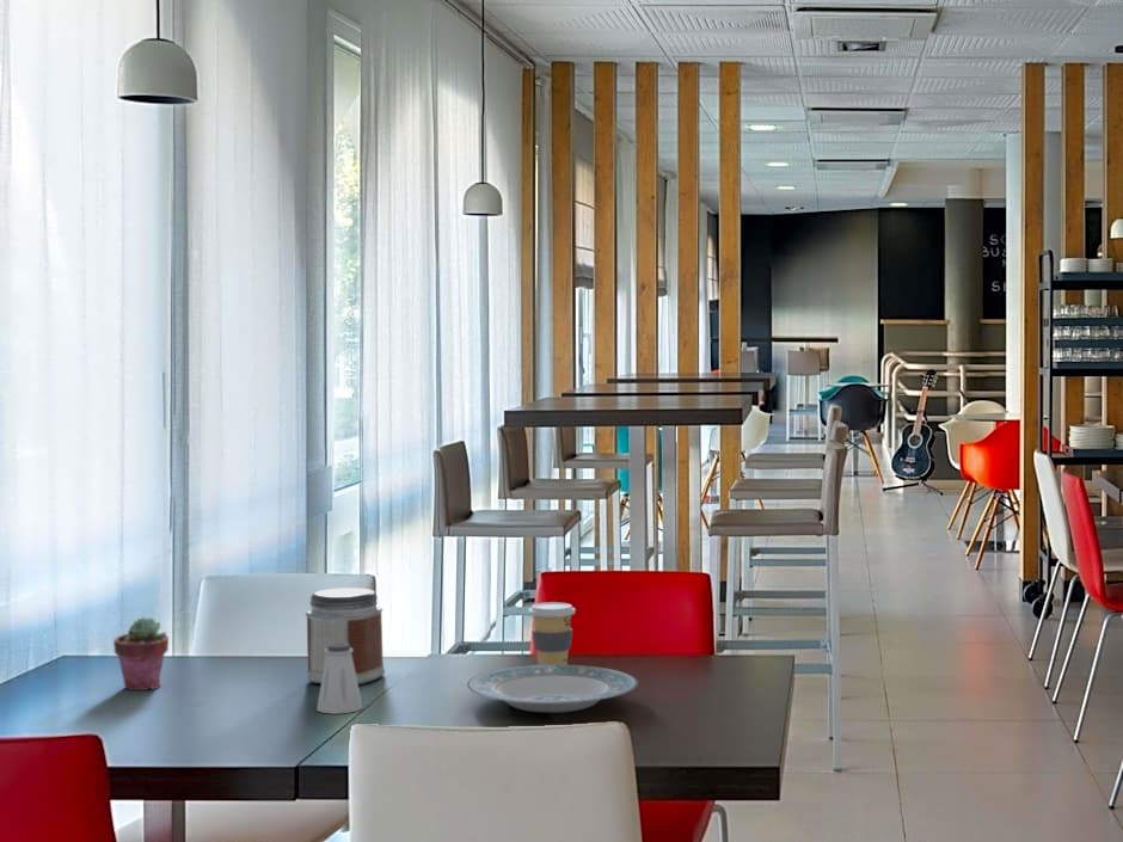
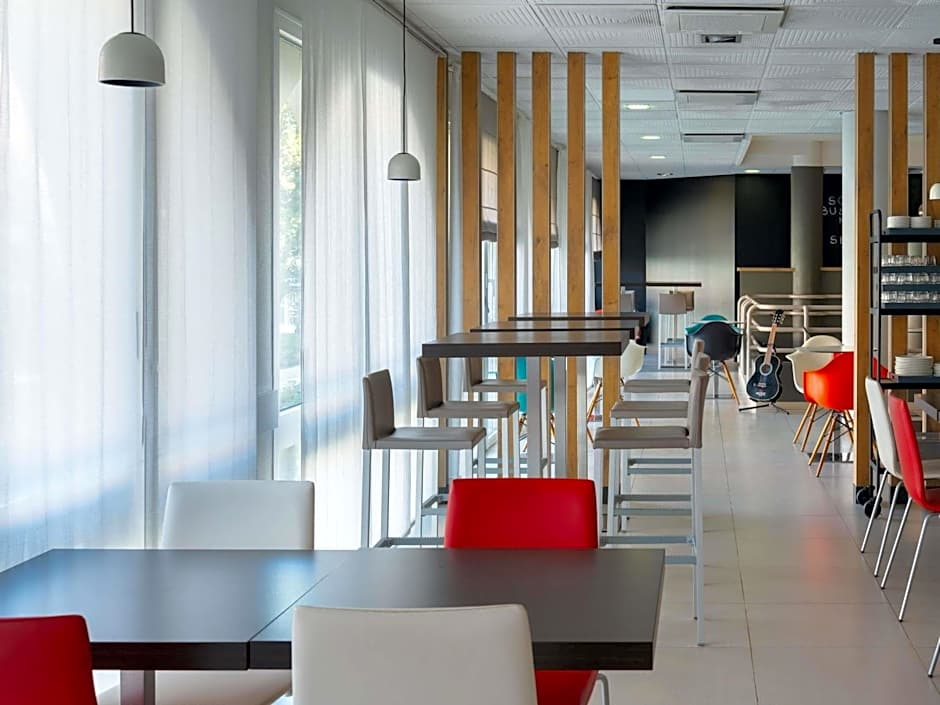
- jar [305,586,386,686]
- coffee cup [527,601,577,665]
- saltshaker [315,643,364,715]
- plate [466,664,639,714]
- potted succulent [112,615,170,692]
